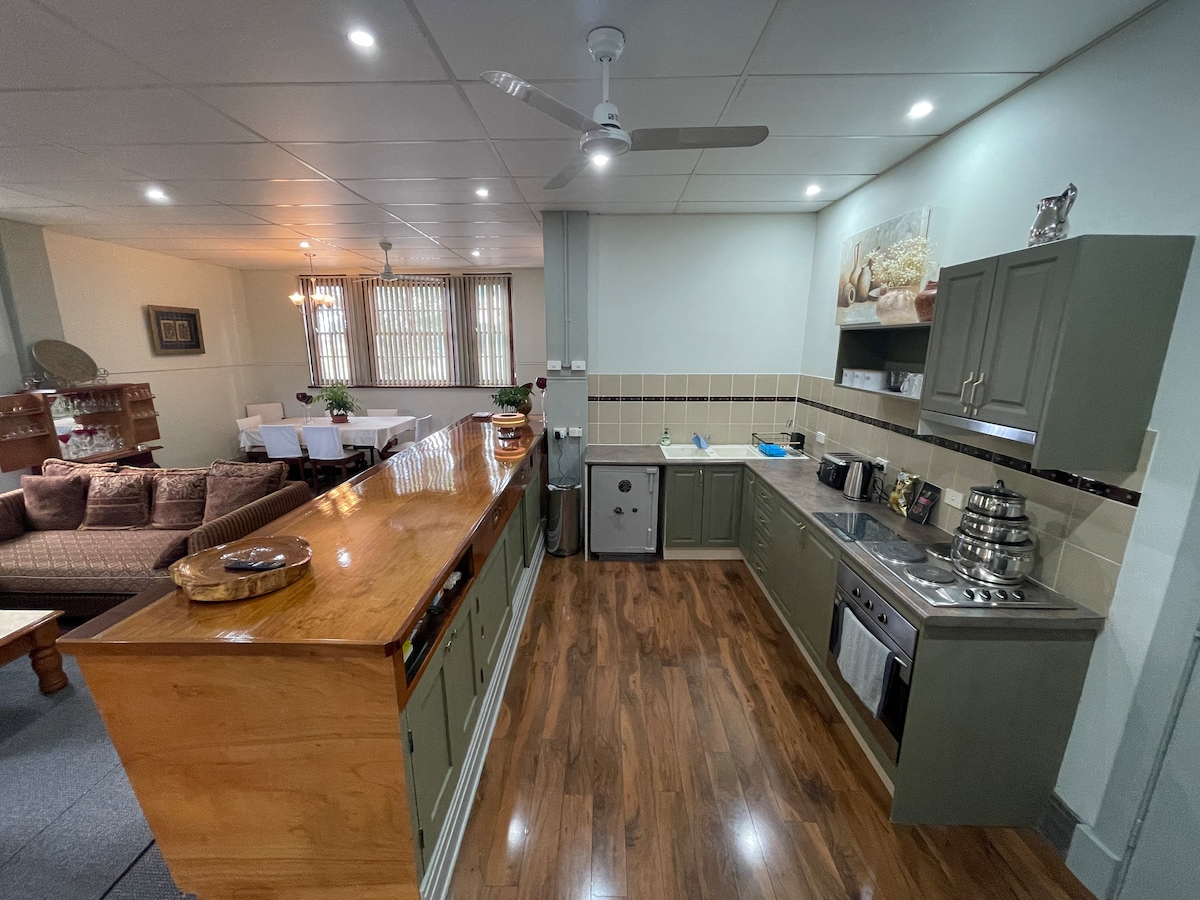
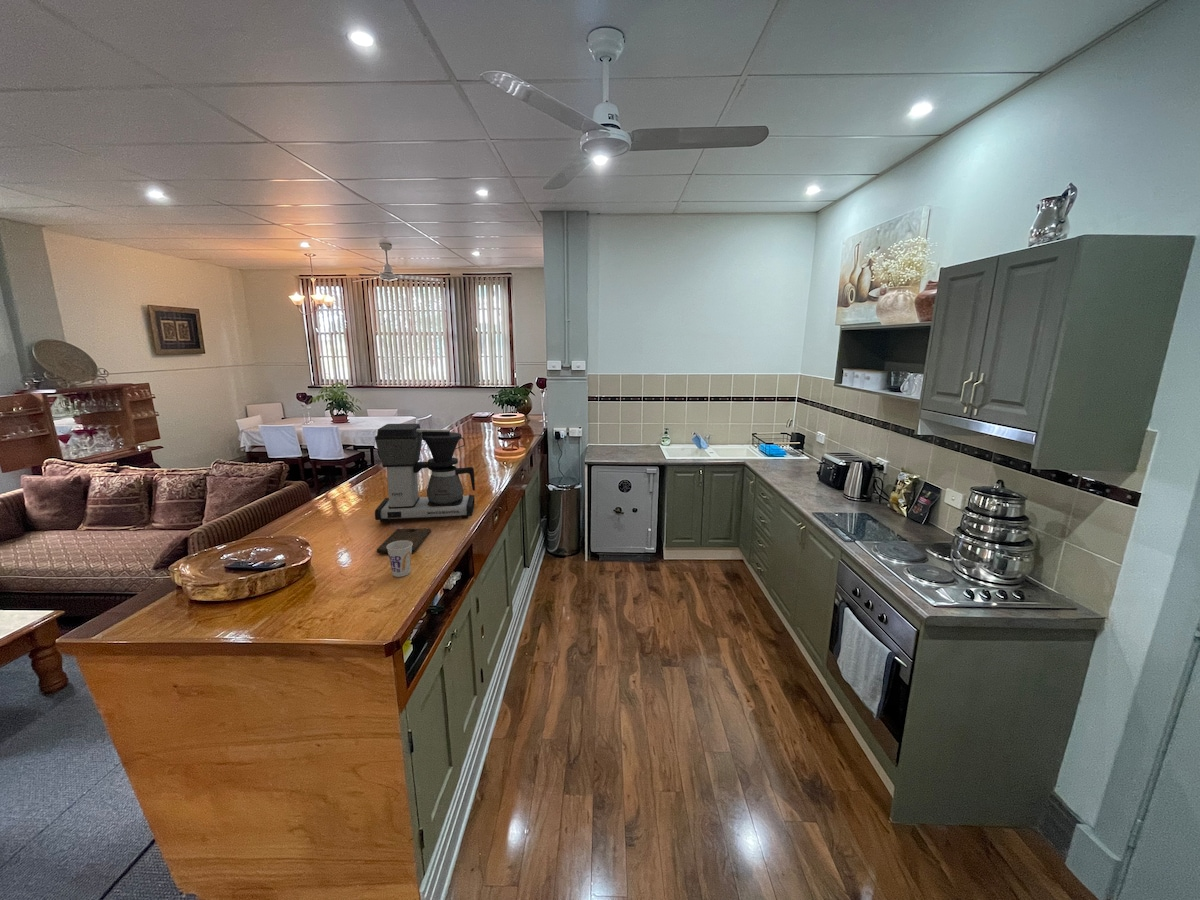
+ cup [386,540,413,578]
+ coffee maker [374,423,476,524]
+ cutting board [376,528,432,554]
